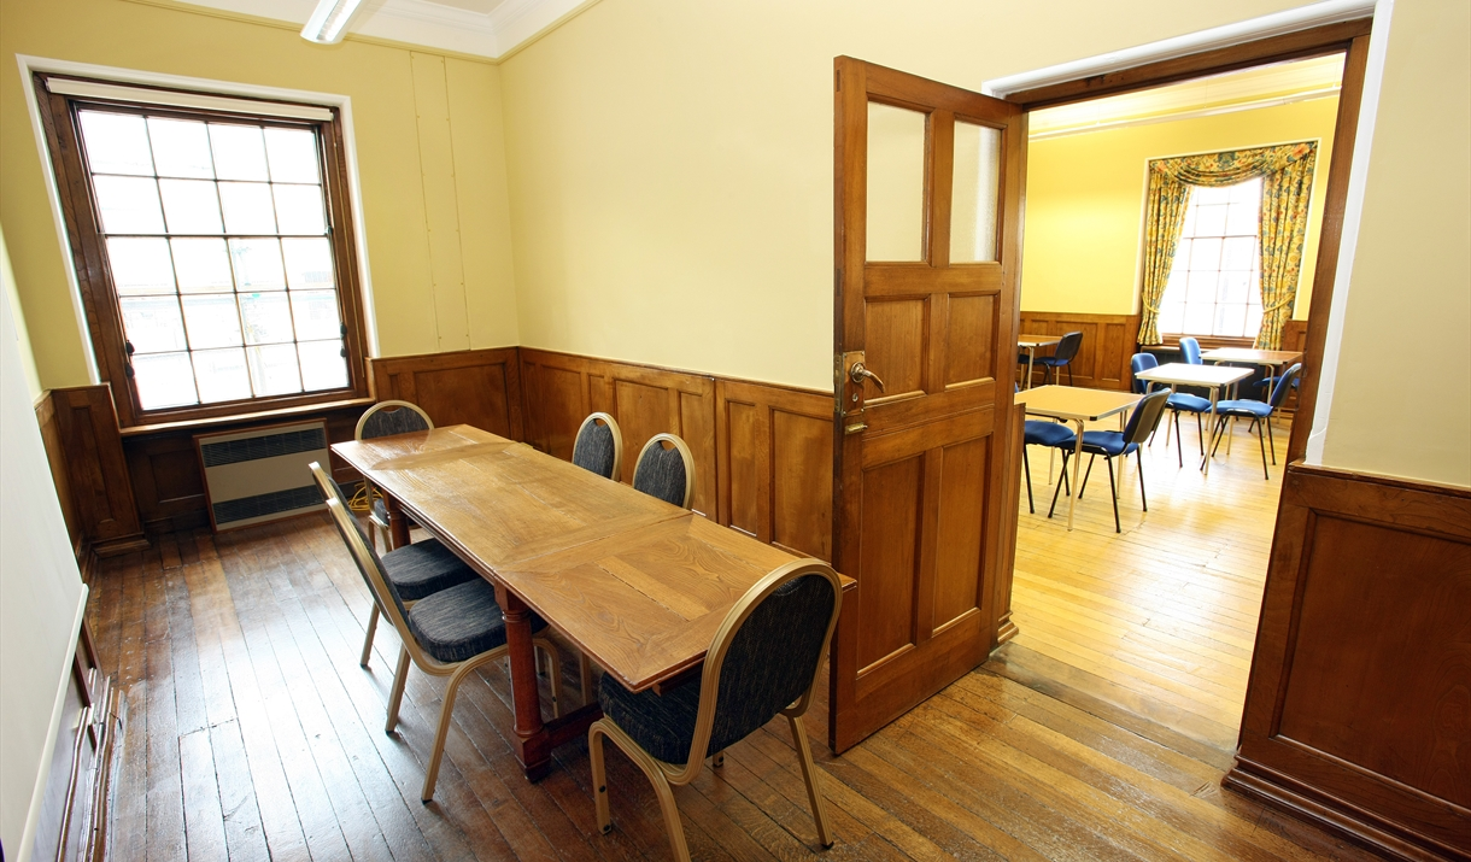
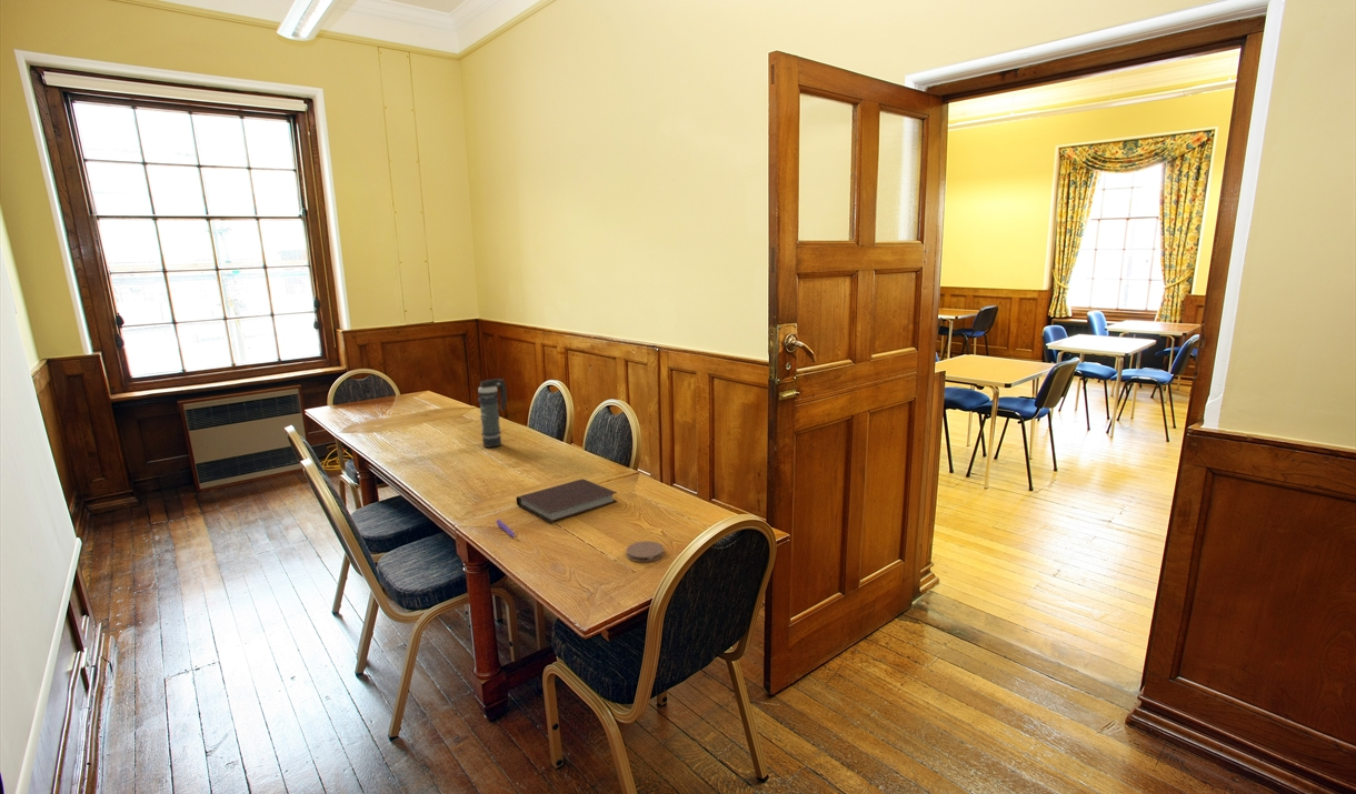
+ pen [496,519,517,539]
+ coaster [625,540,665,563]
+ smoke grenade [477,378,508,449]
+ notebook [516,478,618,523]
